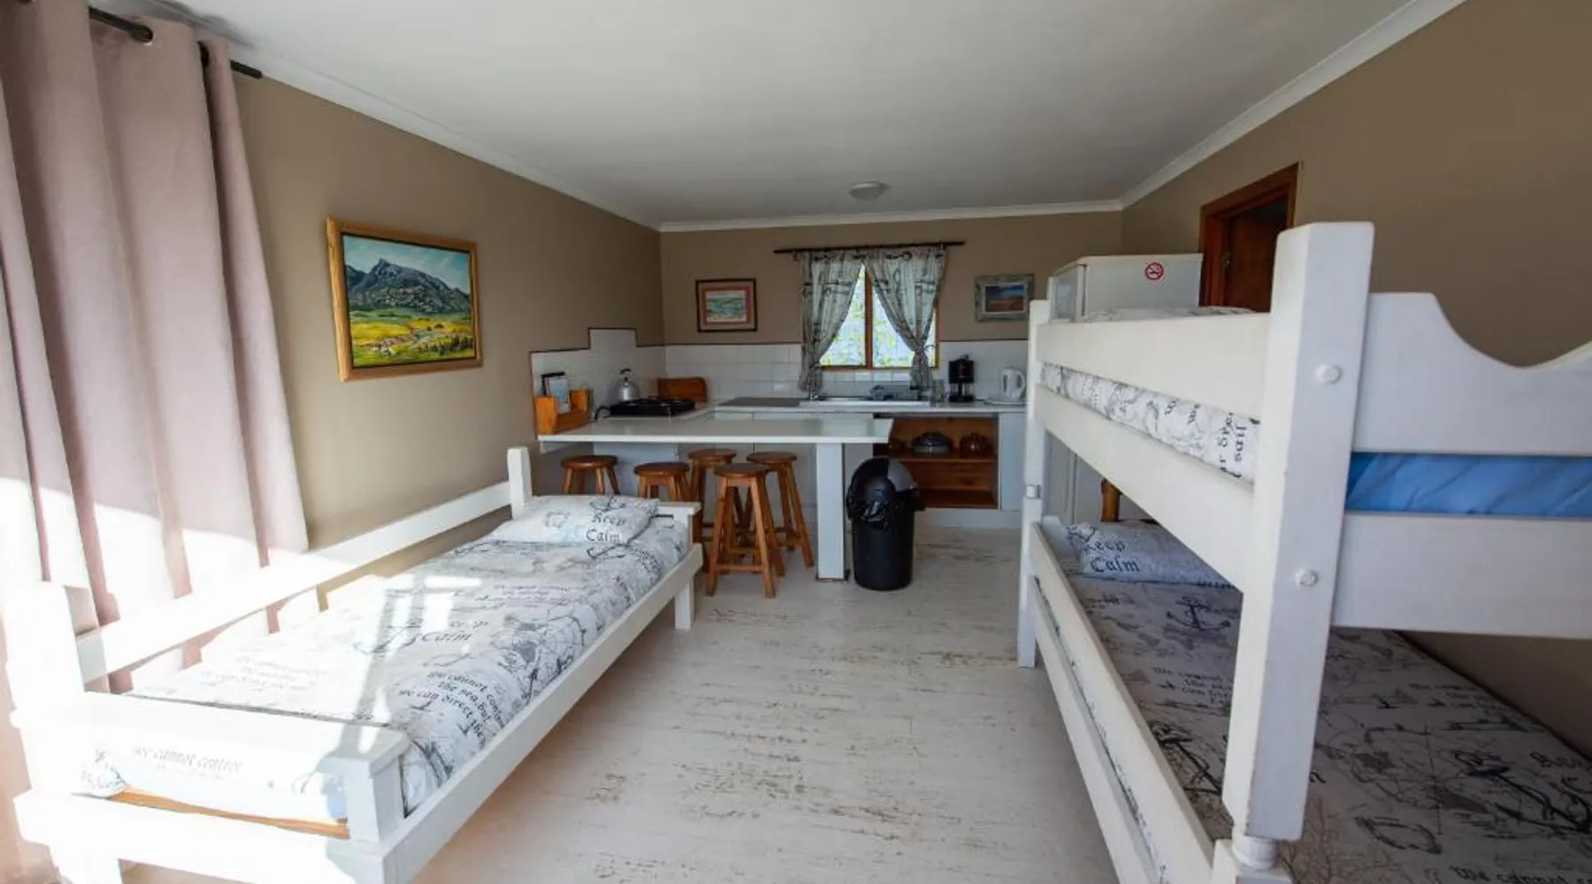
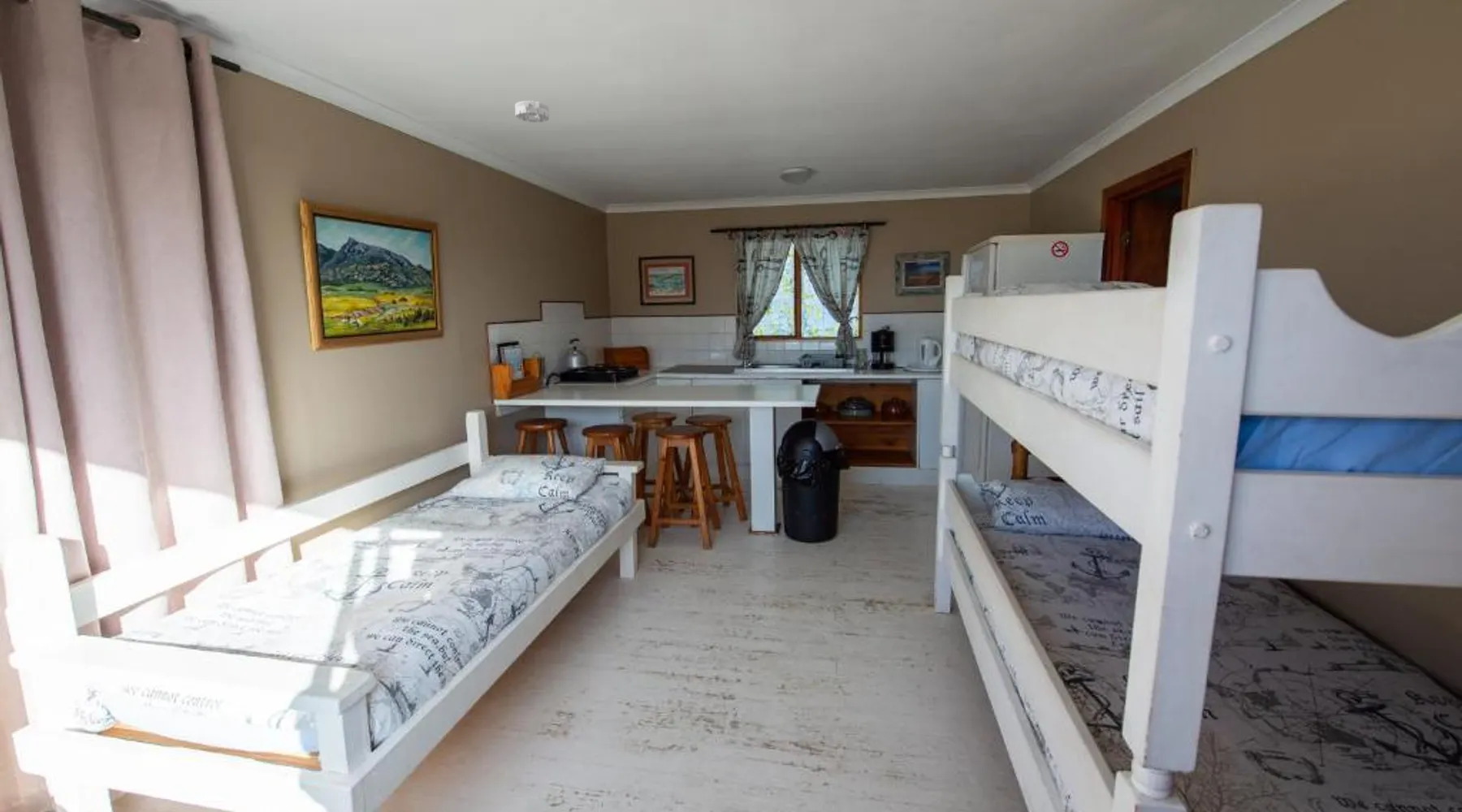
+ smoke detector [514,100,550,123]
